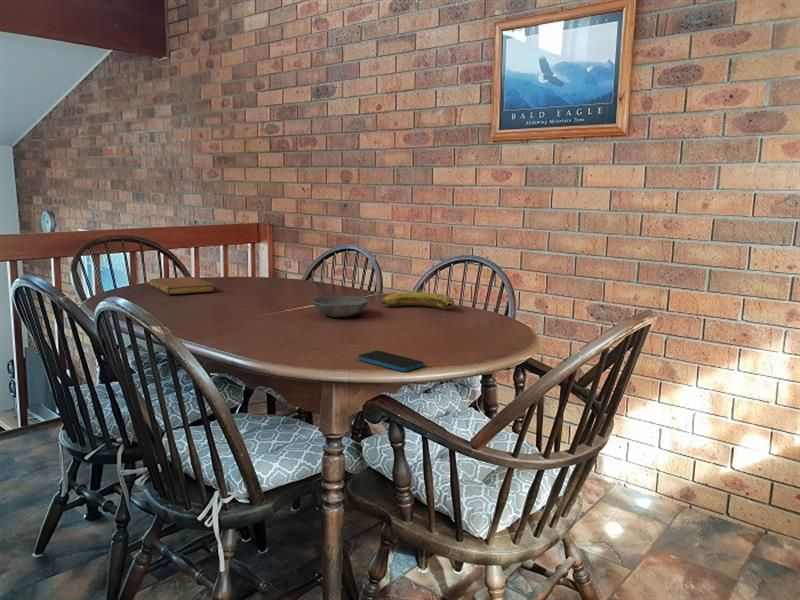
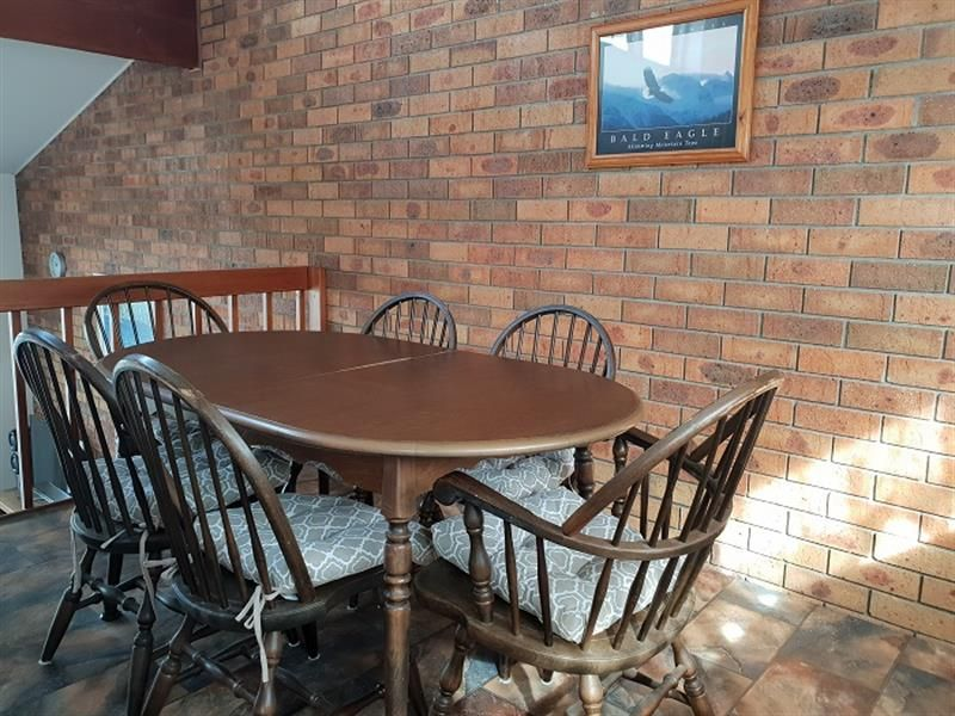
- banana [379,291,455,310]
- notebook [148,276,215,295]
- smartphone [357,350,425,373]
- bowl [311,295,369,318]
